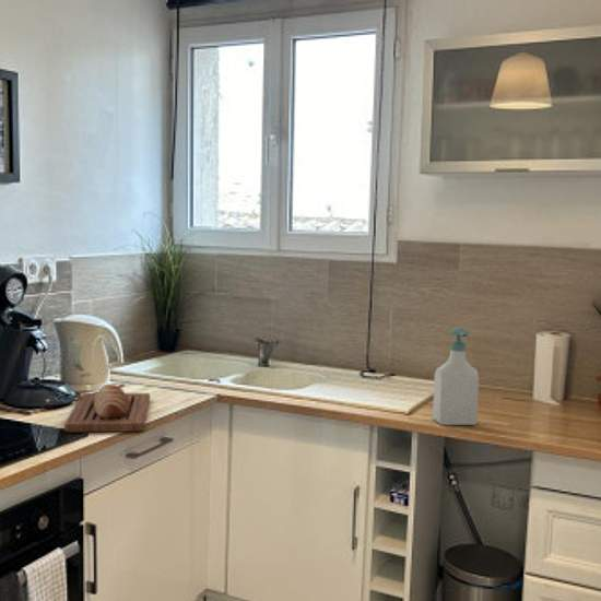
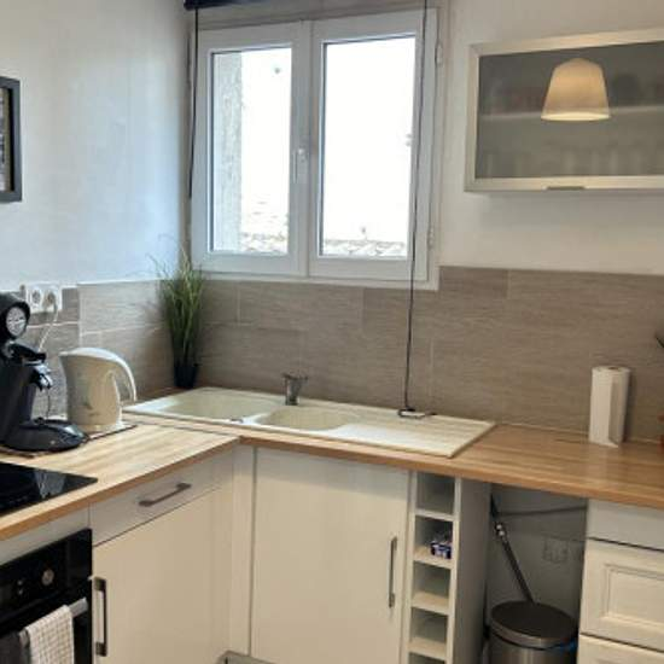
- bread loaf [63,382,151,433]
- soap bottle [432,327,480,426]
